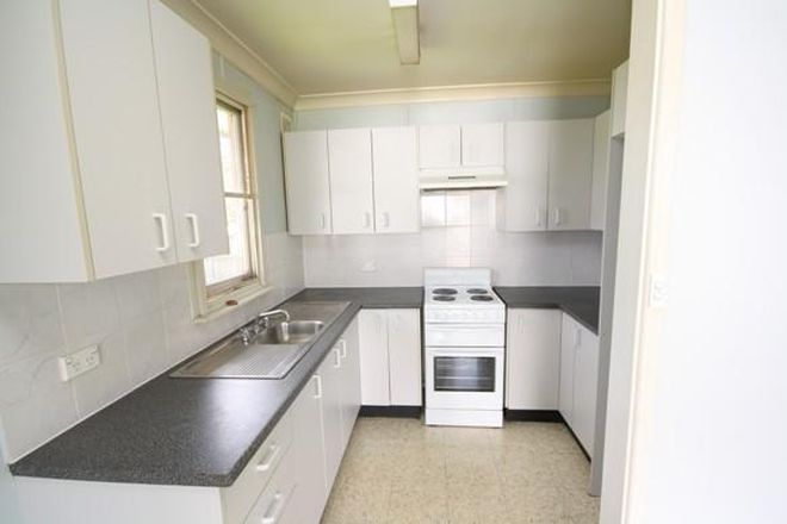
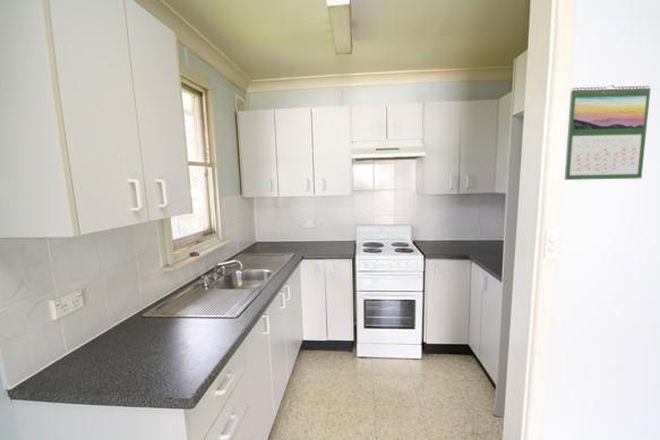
+ calendar [564,84,652,181]
